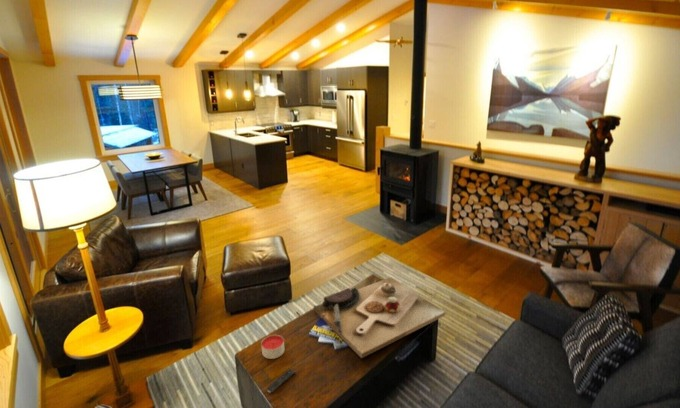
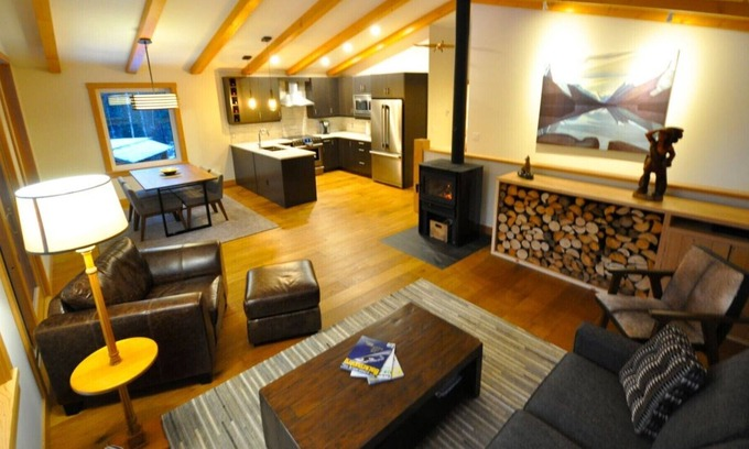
- decorative tray [313,276,447,359]
- remote control [267,368,297,394]
- candle [260,334,285,360]
